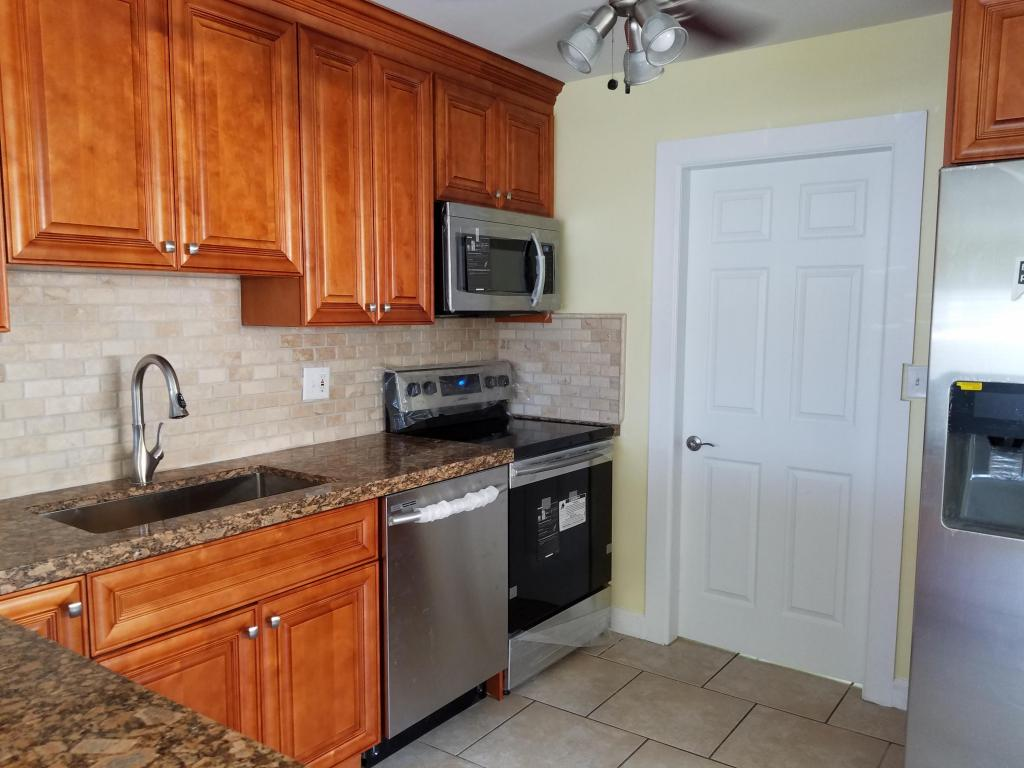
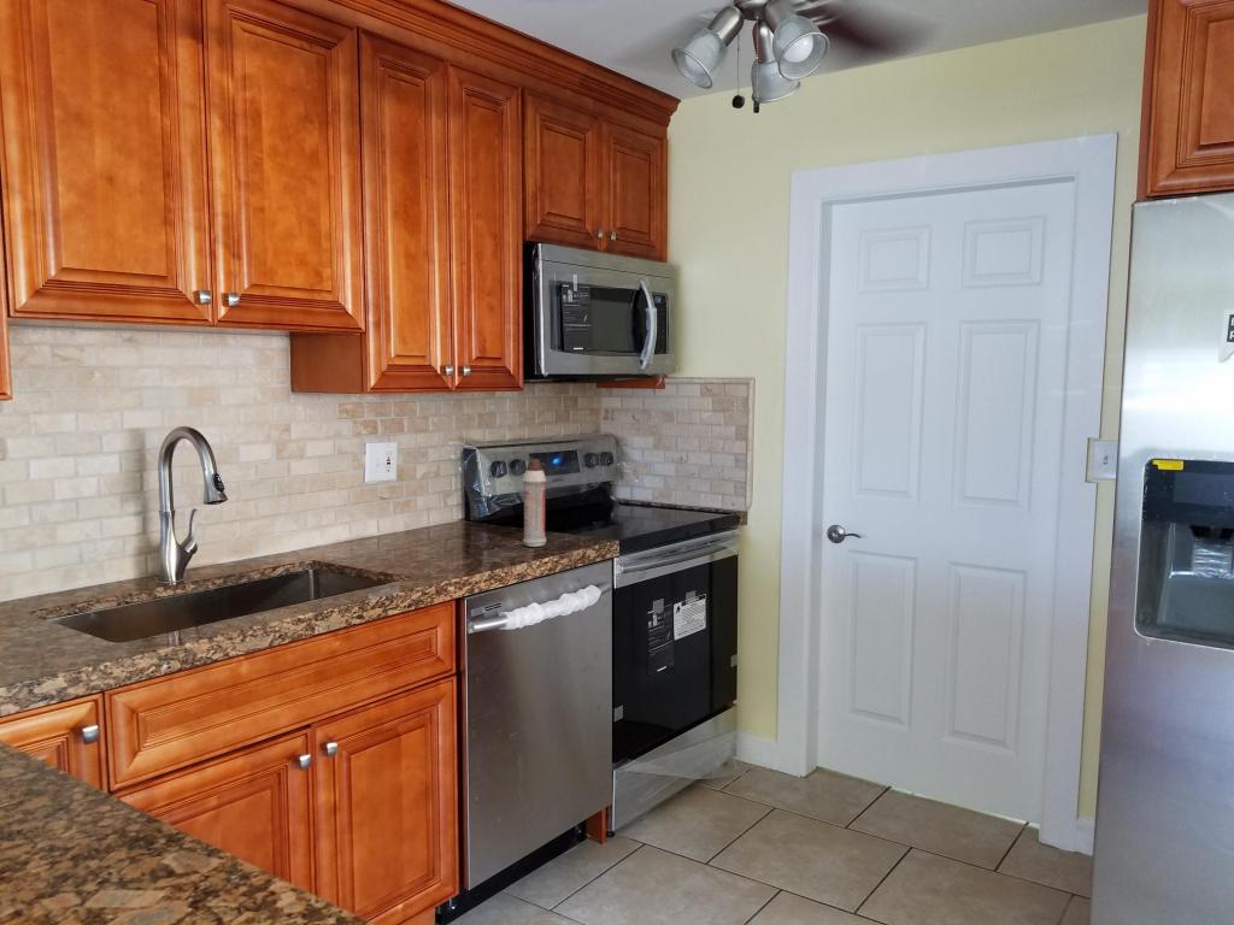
+ spray bottle [522,458,547,548]
